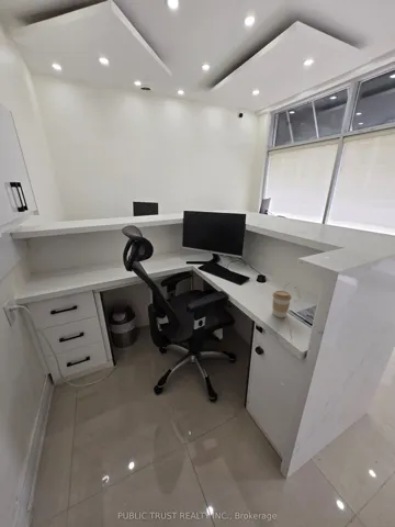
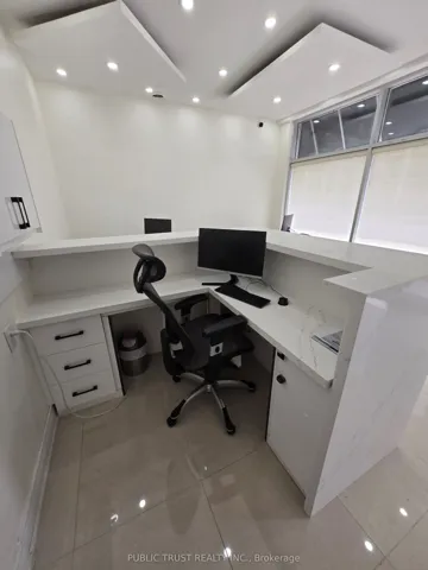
- coffee cup [271,290,293,318]
